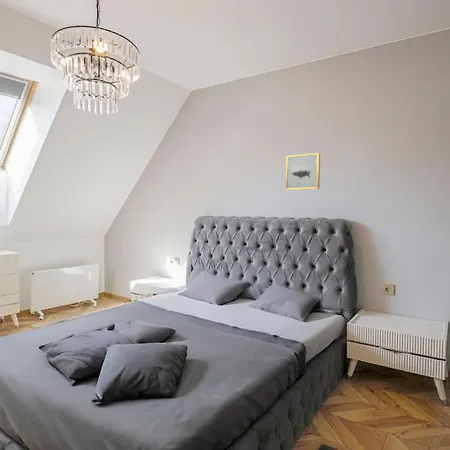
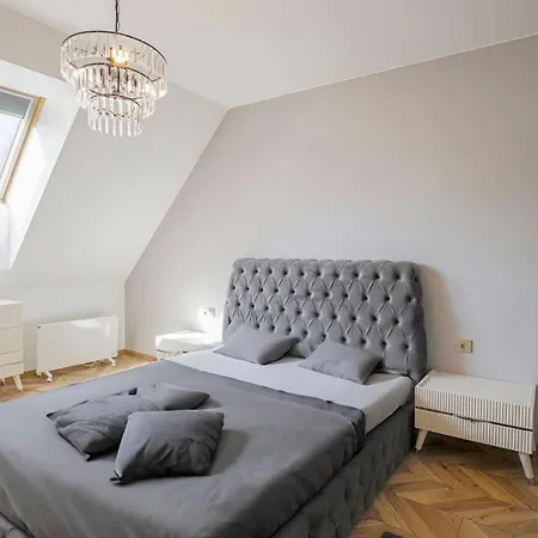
- wall art [285,152,321,191]
